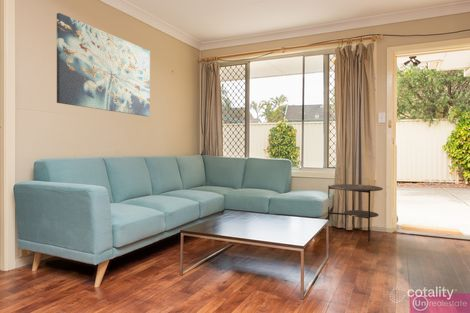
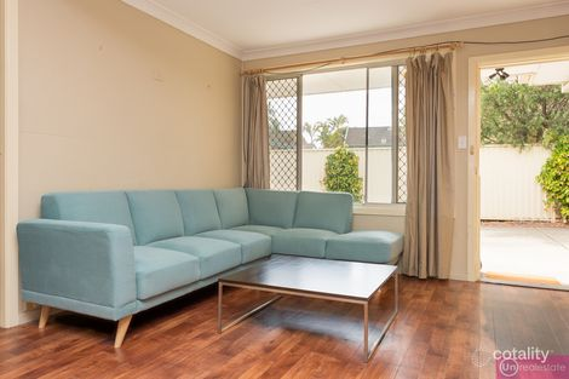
- side table [327,183,384,246]
- wall art [56,12,151,117]
